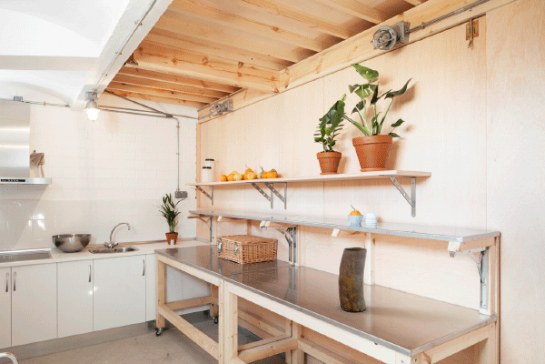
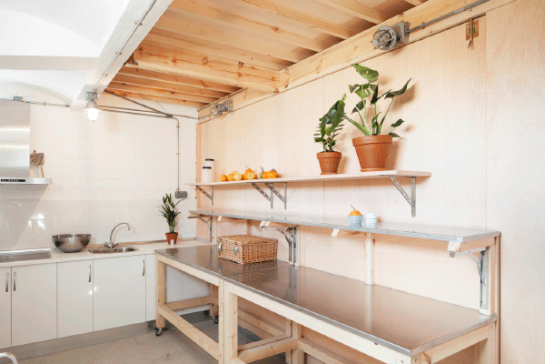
- vase [337,246,368,313]
